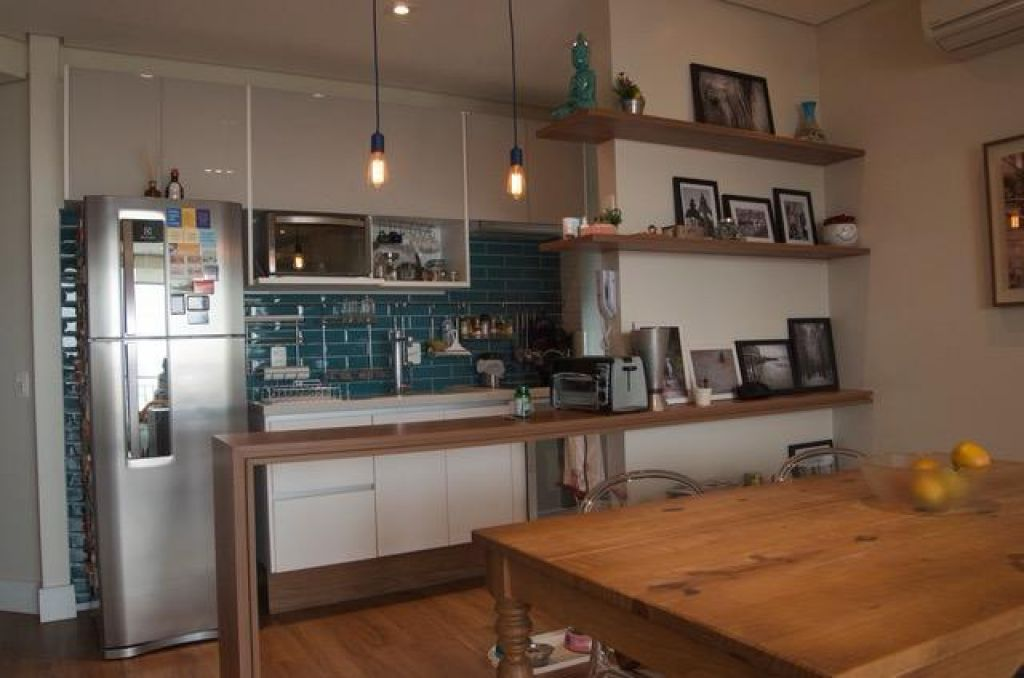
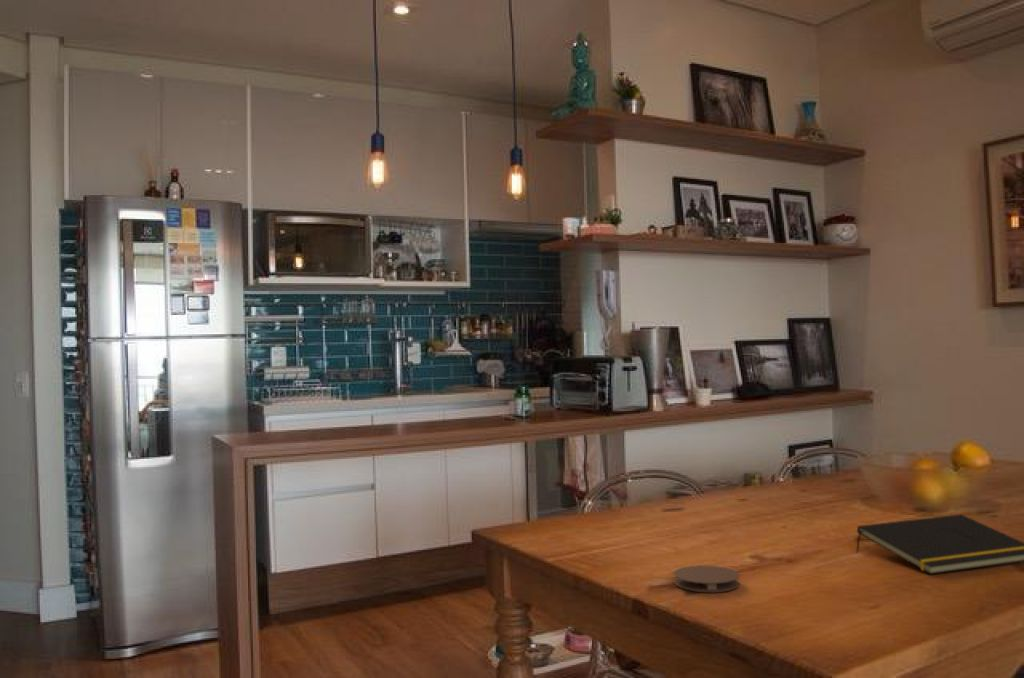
+ notepad [855,513,1024,575]
+ coaster [672,564,740,593]
